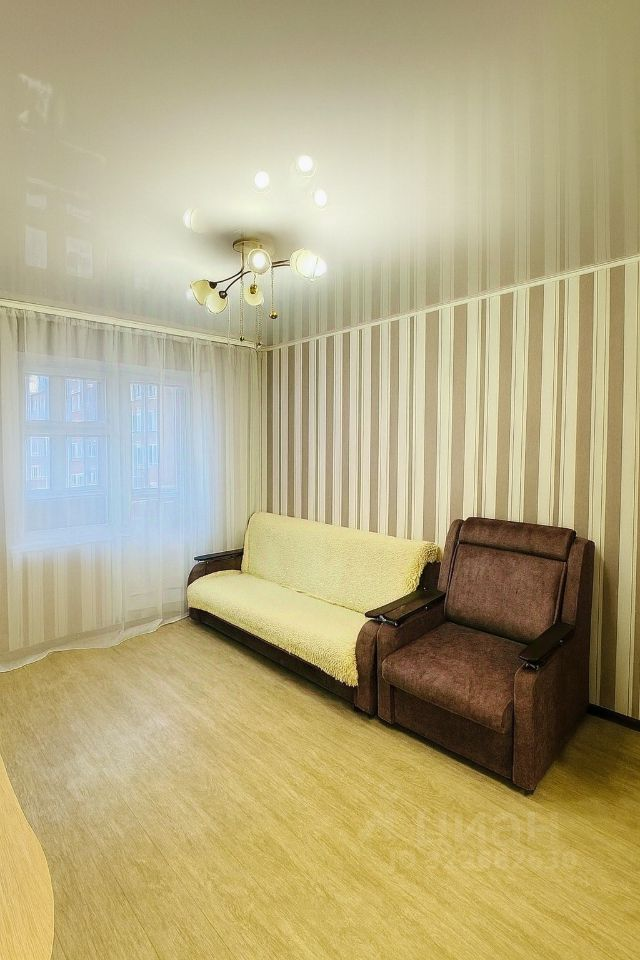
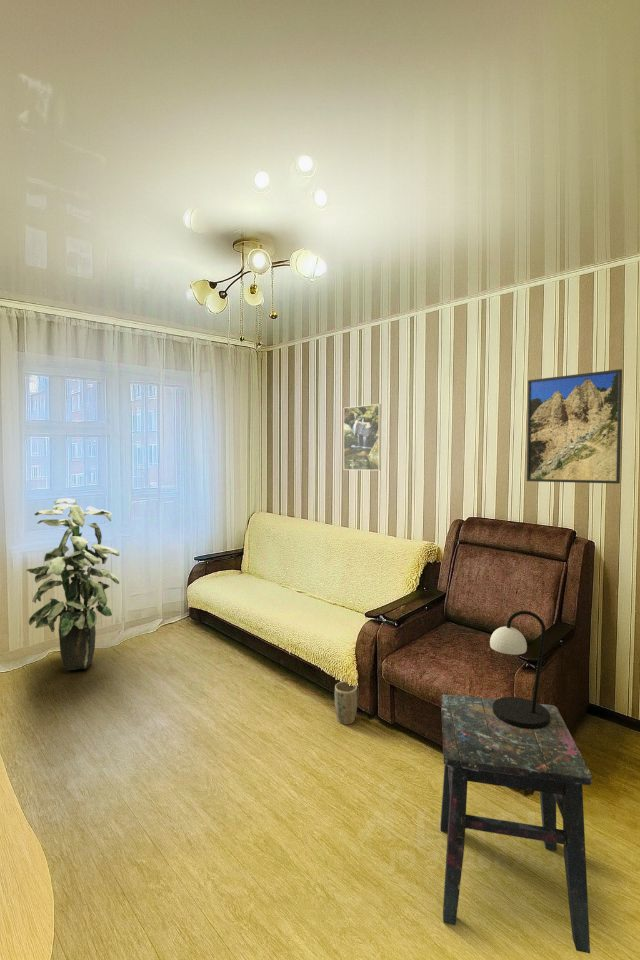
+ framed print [526,368,623,485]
+ plant pot [334,681,359,726]
+ side table [440,693,593,954]
+ indoor plant [25,497,120,671]
+ table lamp [489,610,550,729]
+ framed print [343,403,382,471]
